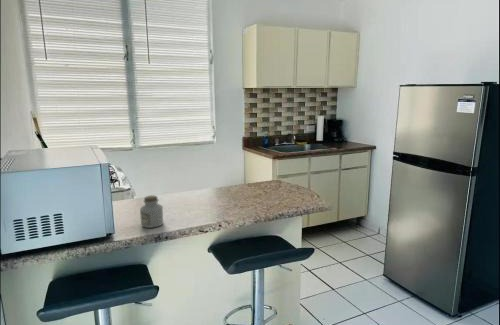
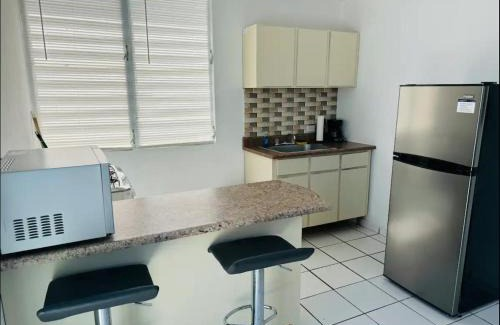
- jar [139,194,164,229]
